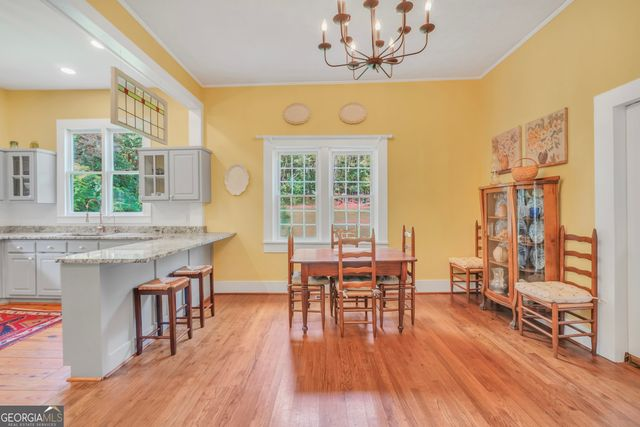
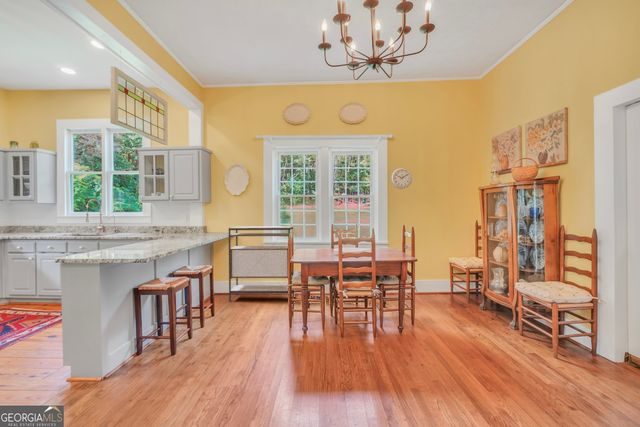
+ shelving unit [228,225,294,302]
+ wall clock [390,167,413,190]
